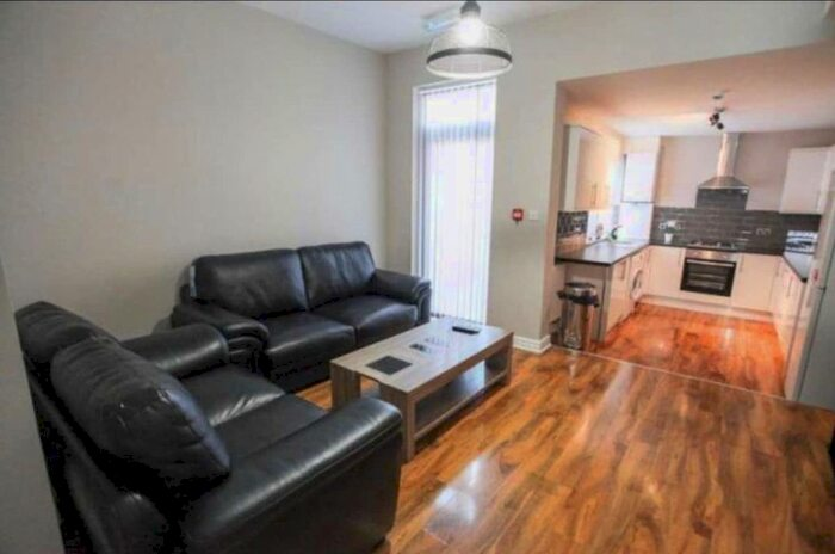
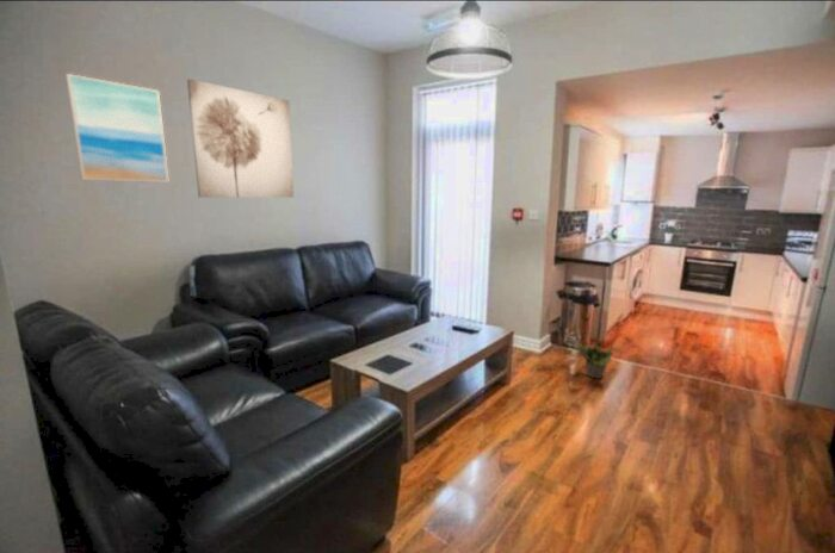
+ potted plant [574,340,614,379]
+ wall art [186,77,295,199]
+ wall art [64,73,171,184]
